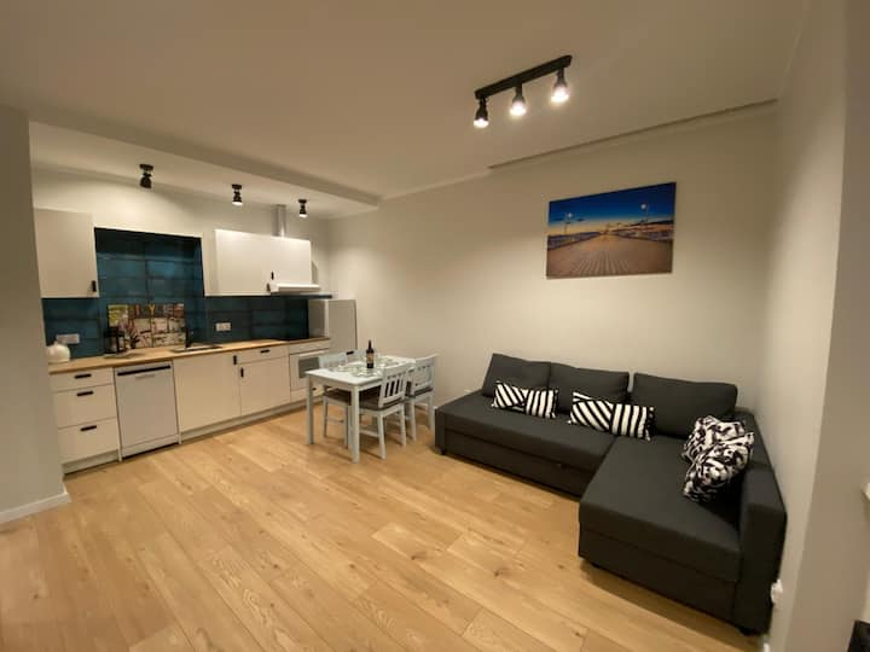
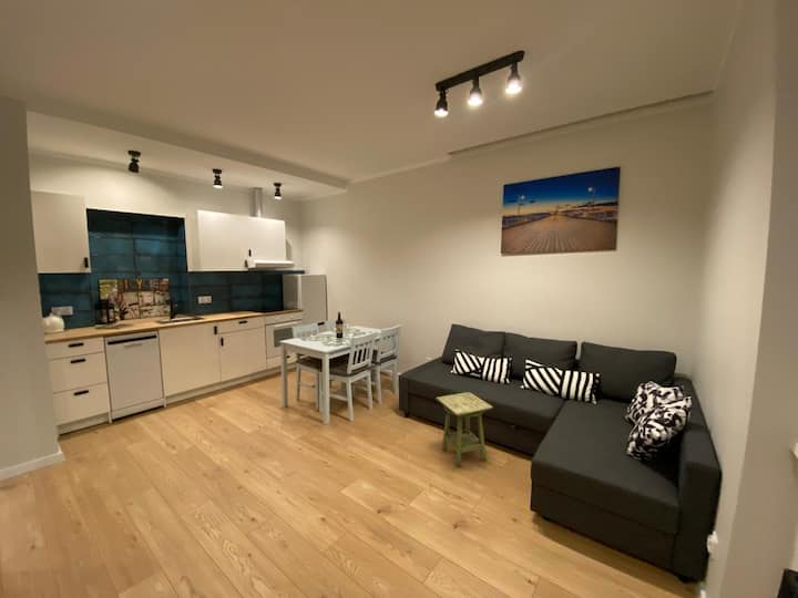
+ side table [434,391,494,468]
